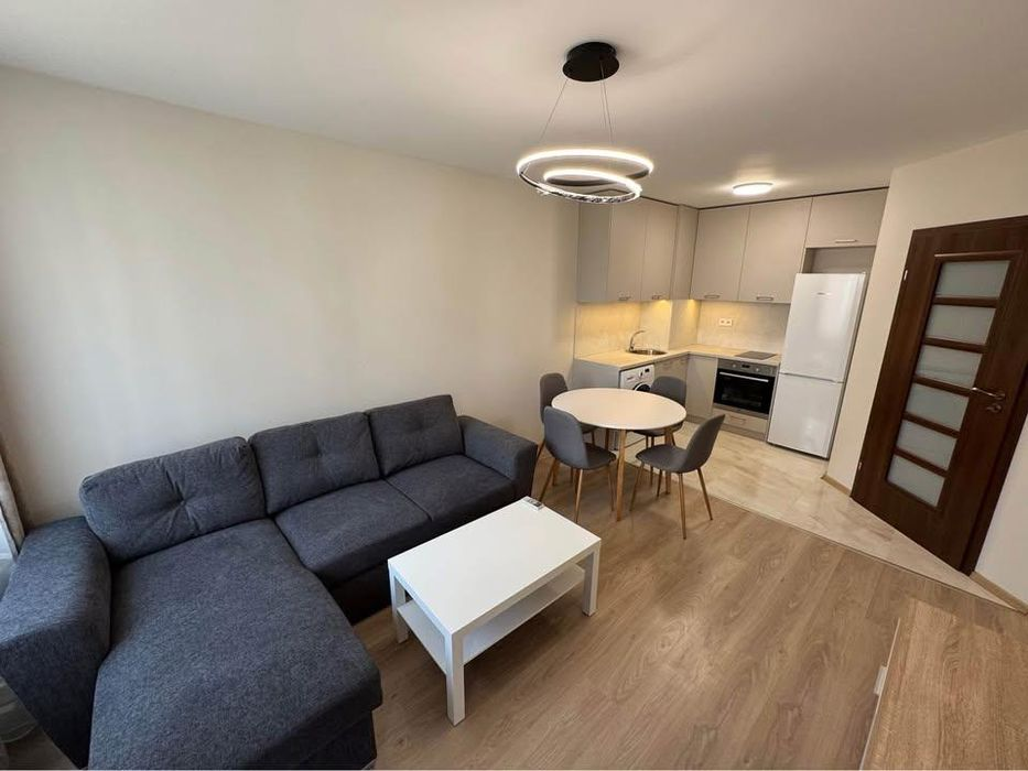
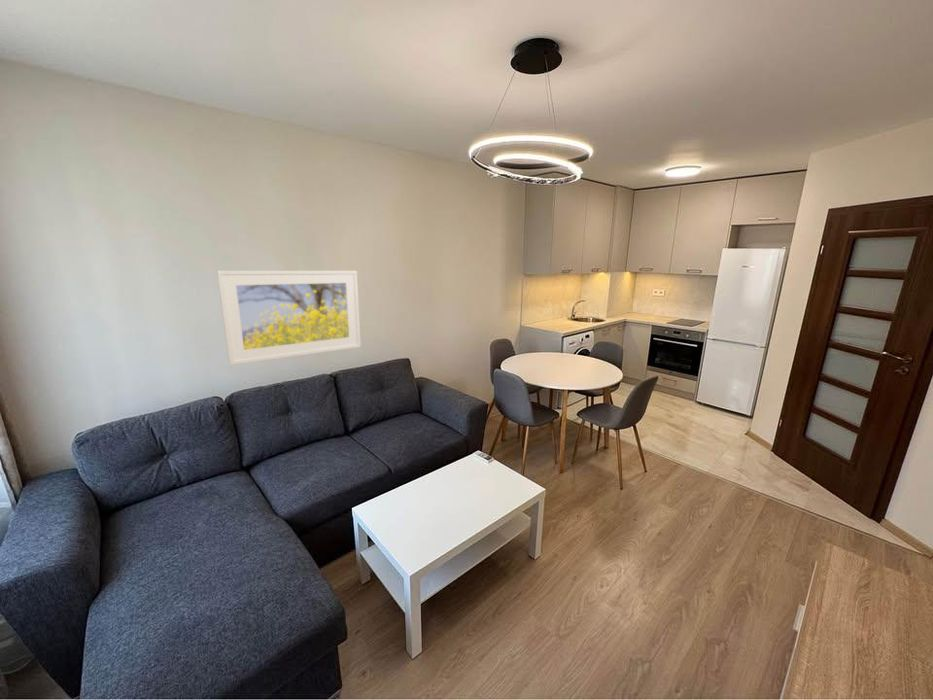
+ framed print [216,270,362,366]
